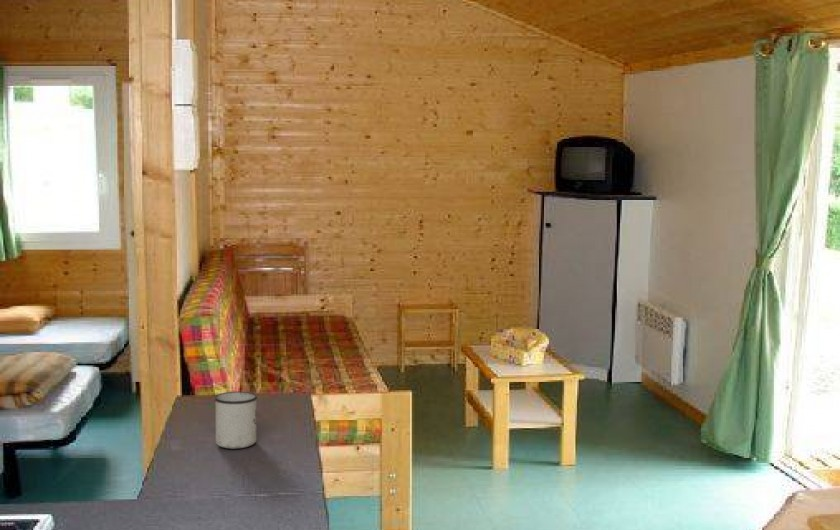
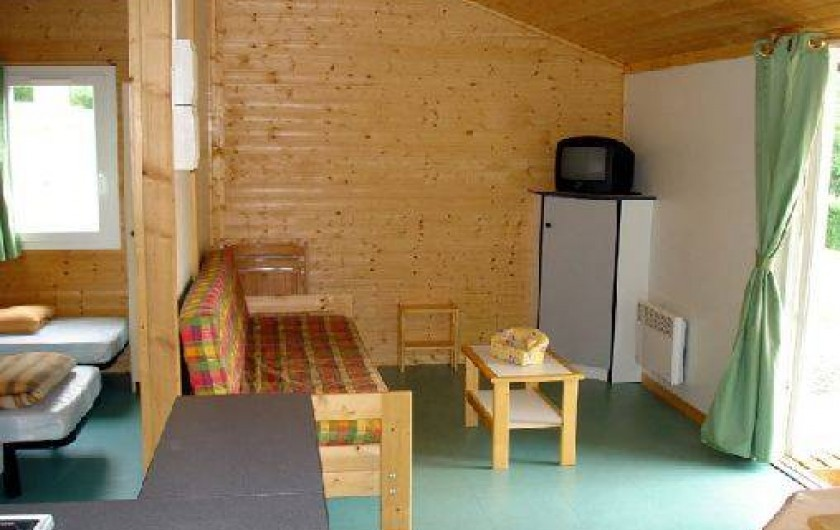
- mug [214,391,258,450]
